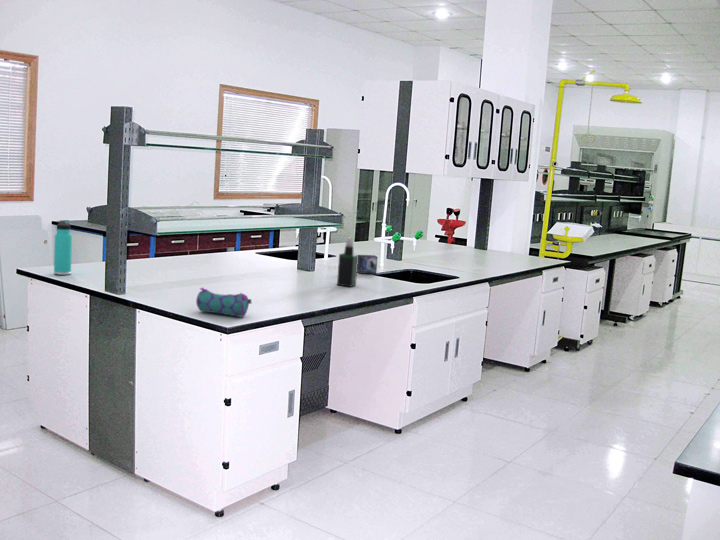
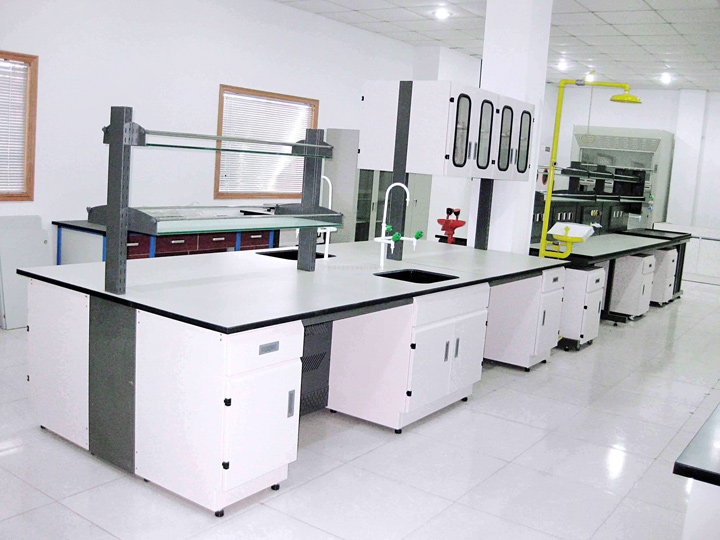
- pencil case [195,287,253,318]
- small box [357,254,379,275]
- spray bottle [336,236,359,288]
- thermos bottle [53,219,73,276]
